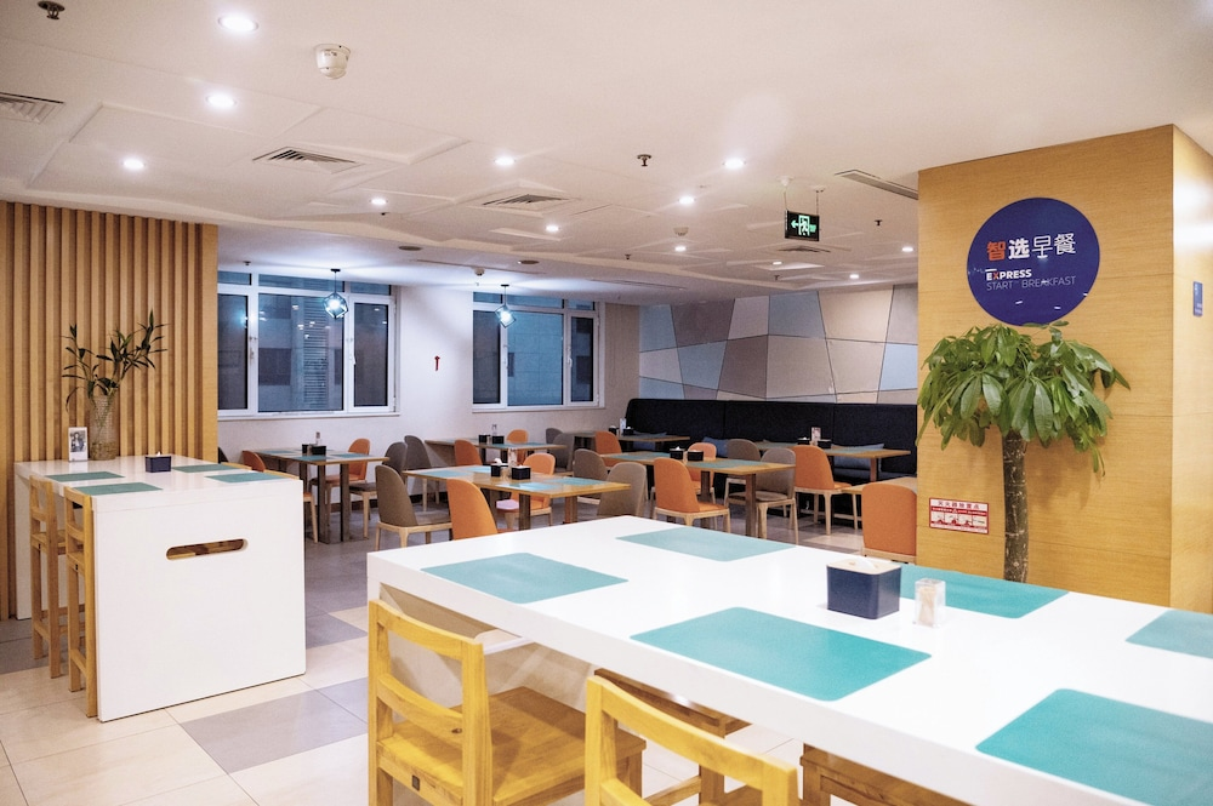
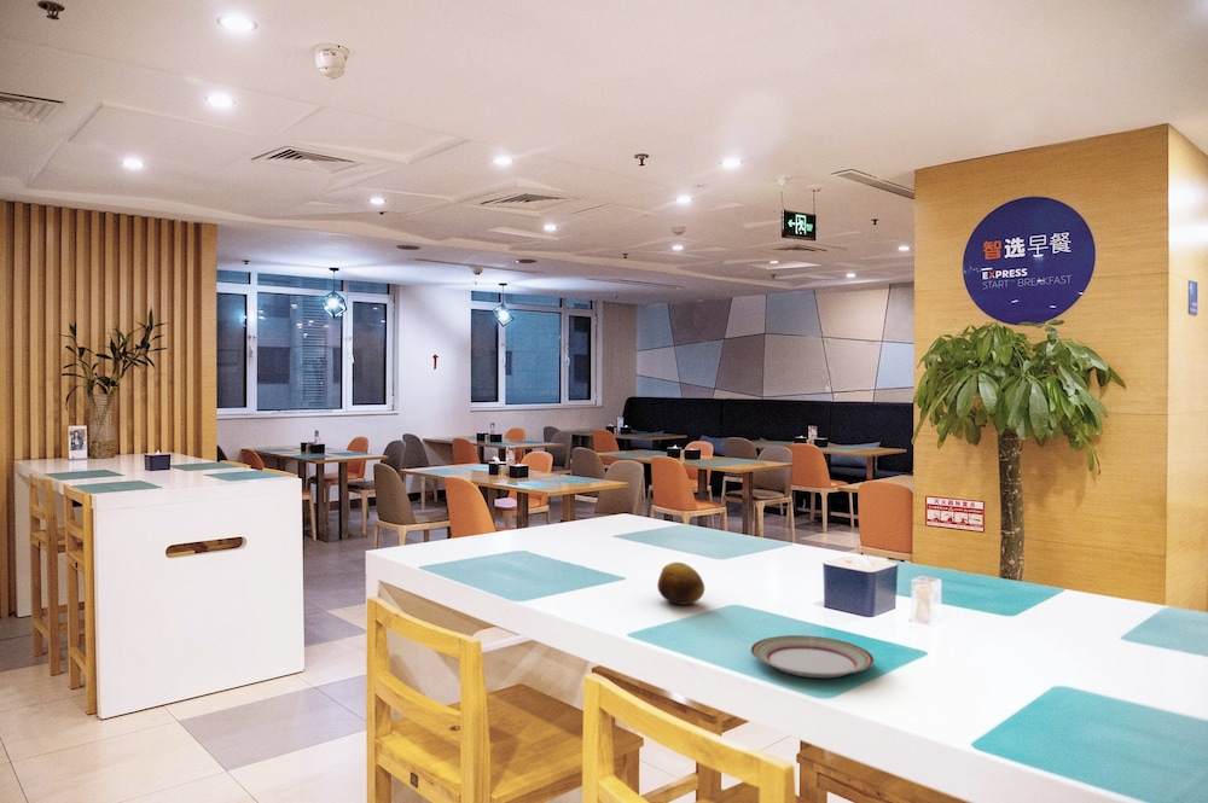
+ plate [749,634,876,679]
+ fruit [656,561,705,606]
